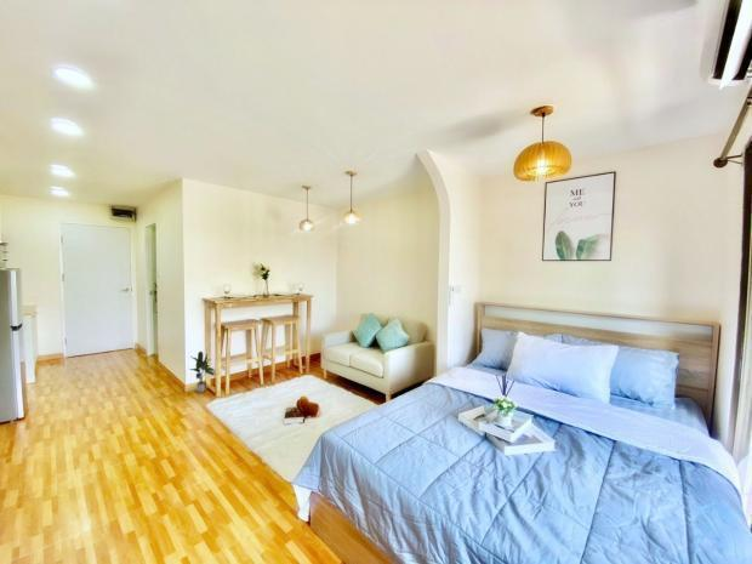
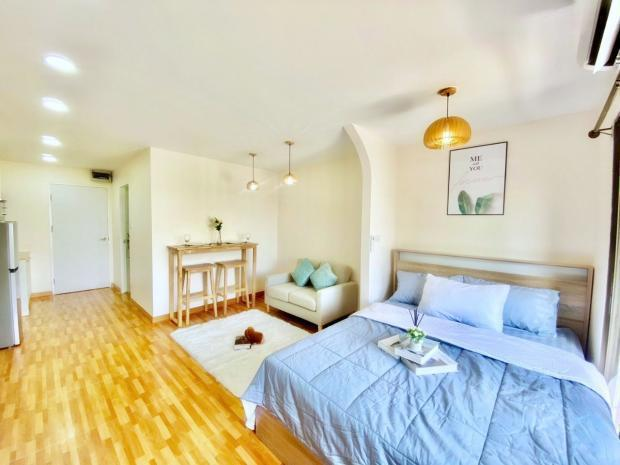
- potted plant [189,351,217,393]
